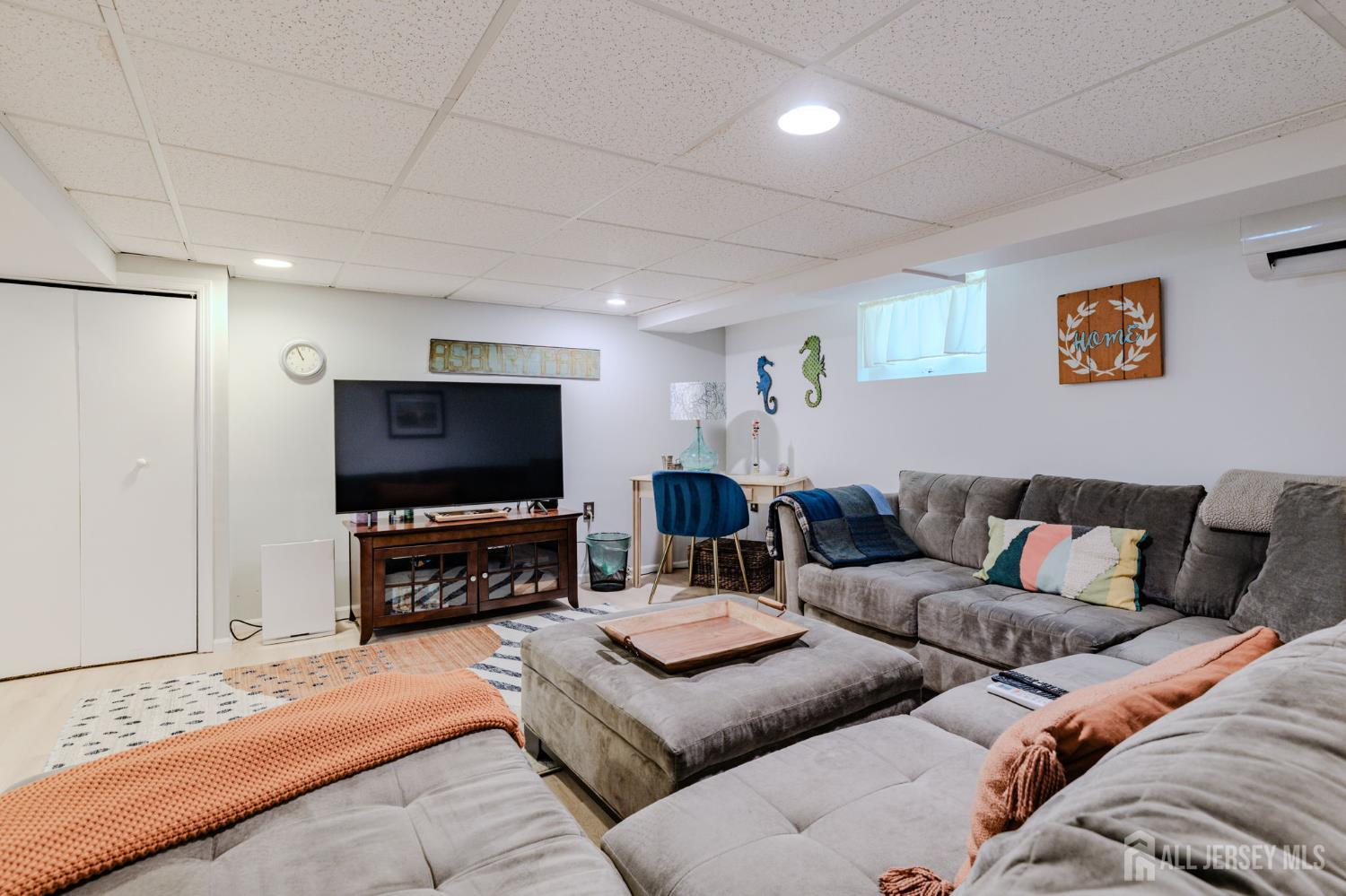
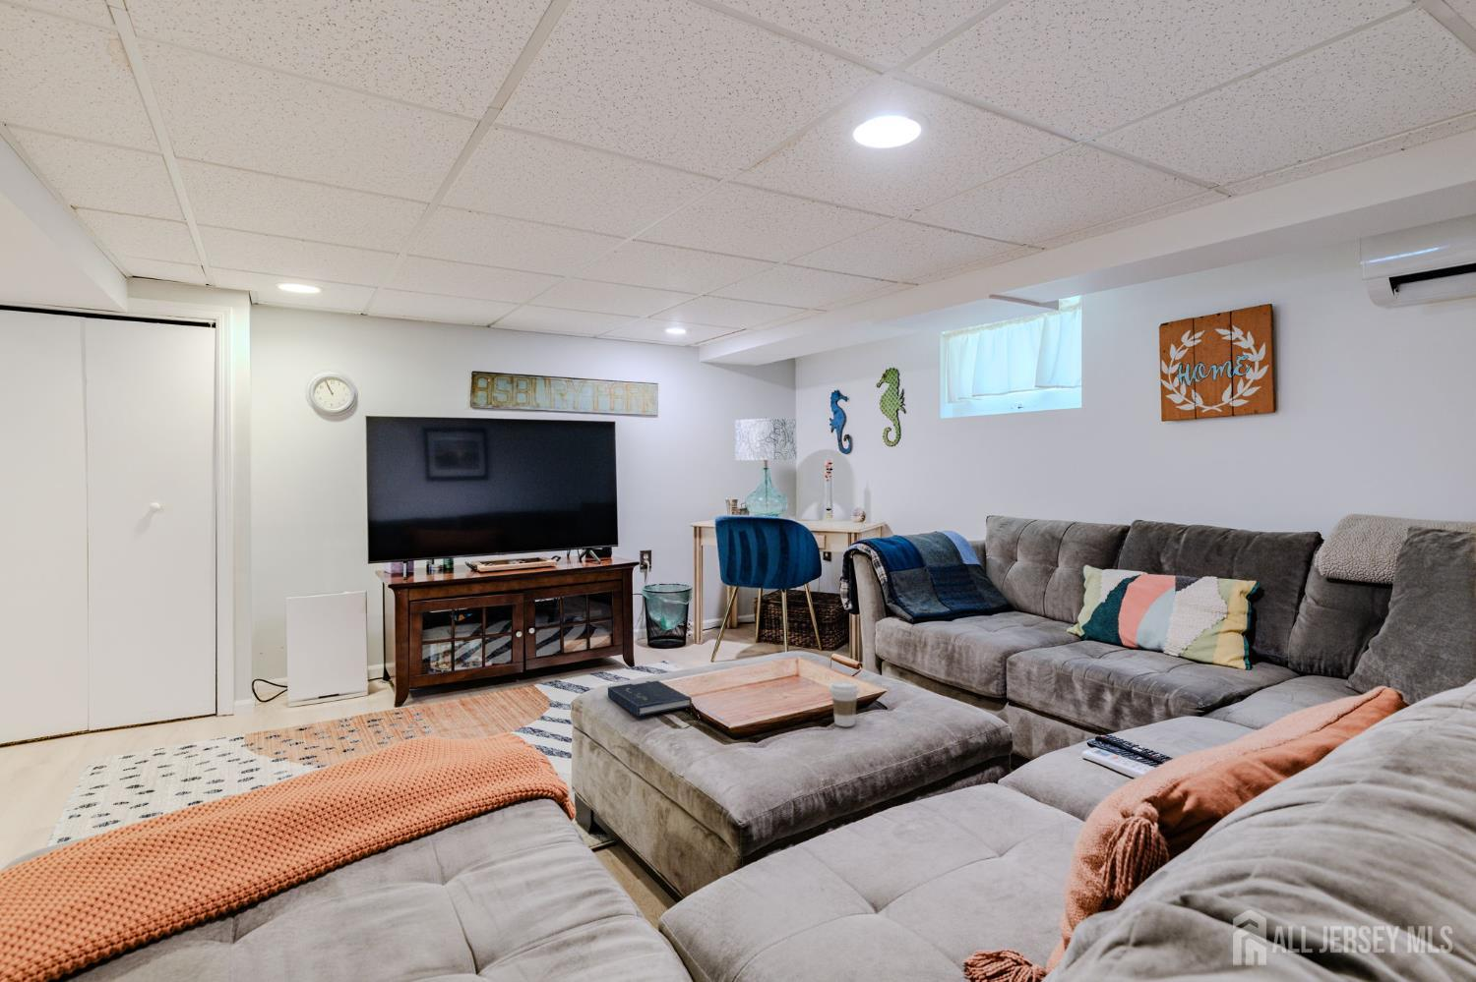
+ coffee cup [829,681,860,728]
+ book [608,680,693,717]
